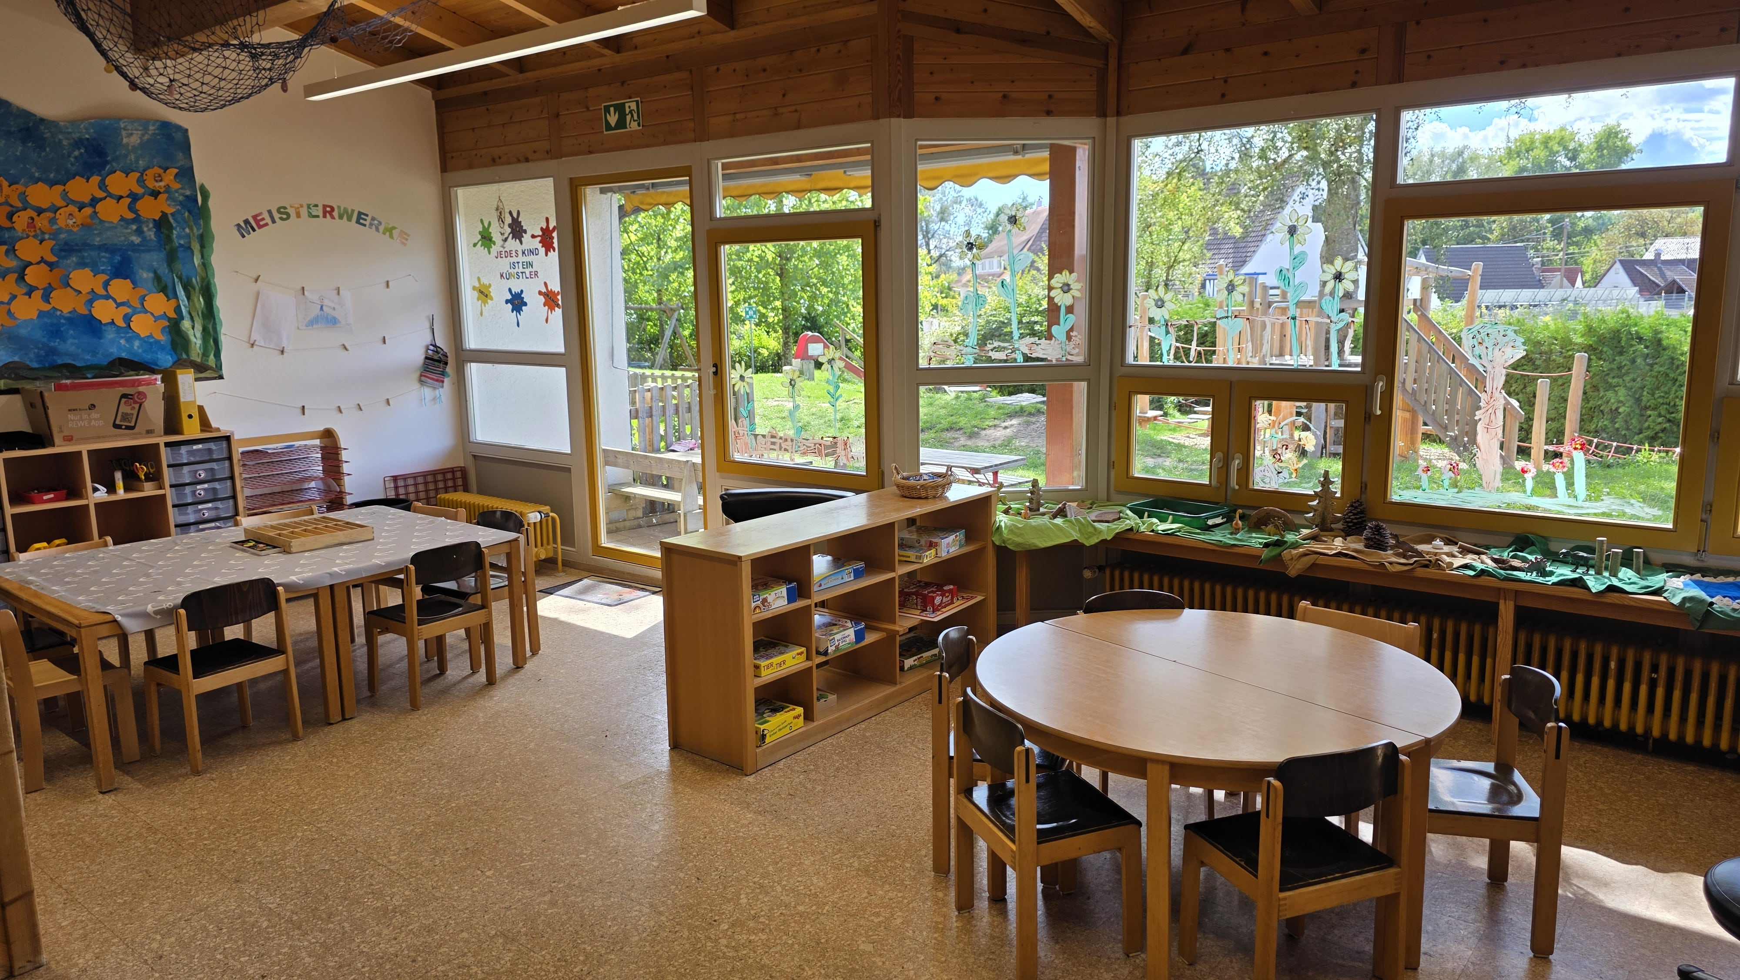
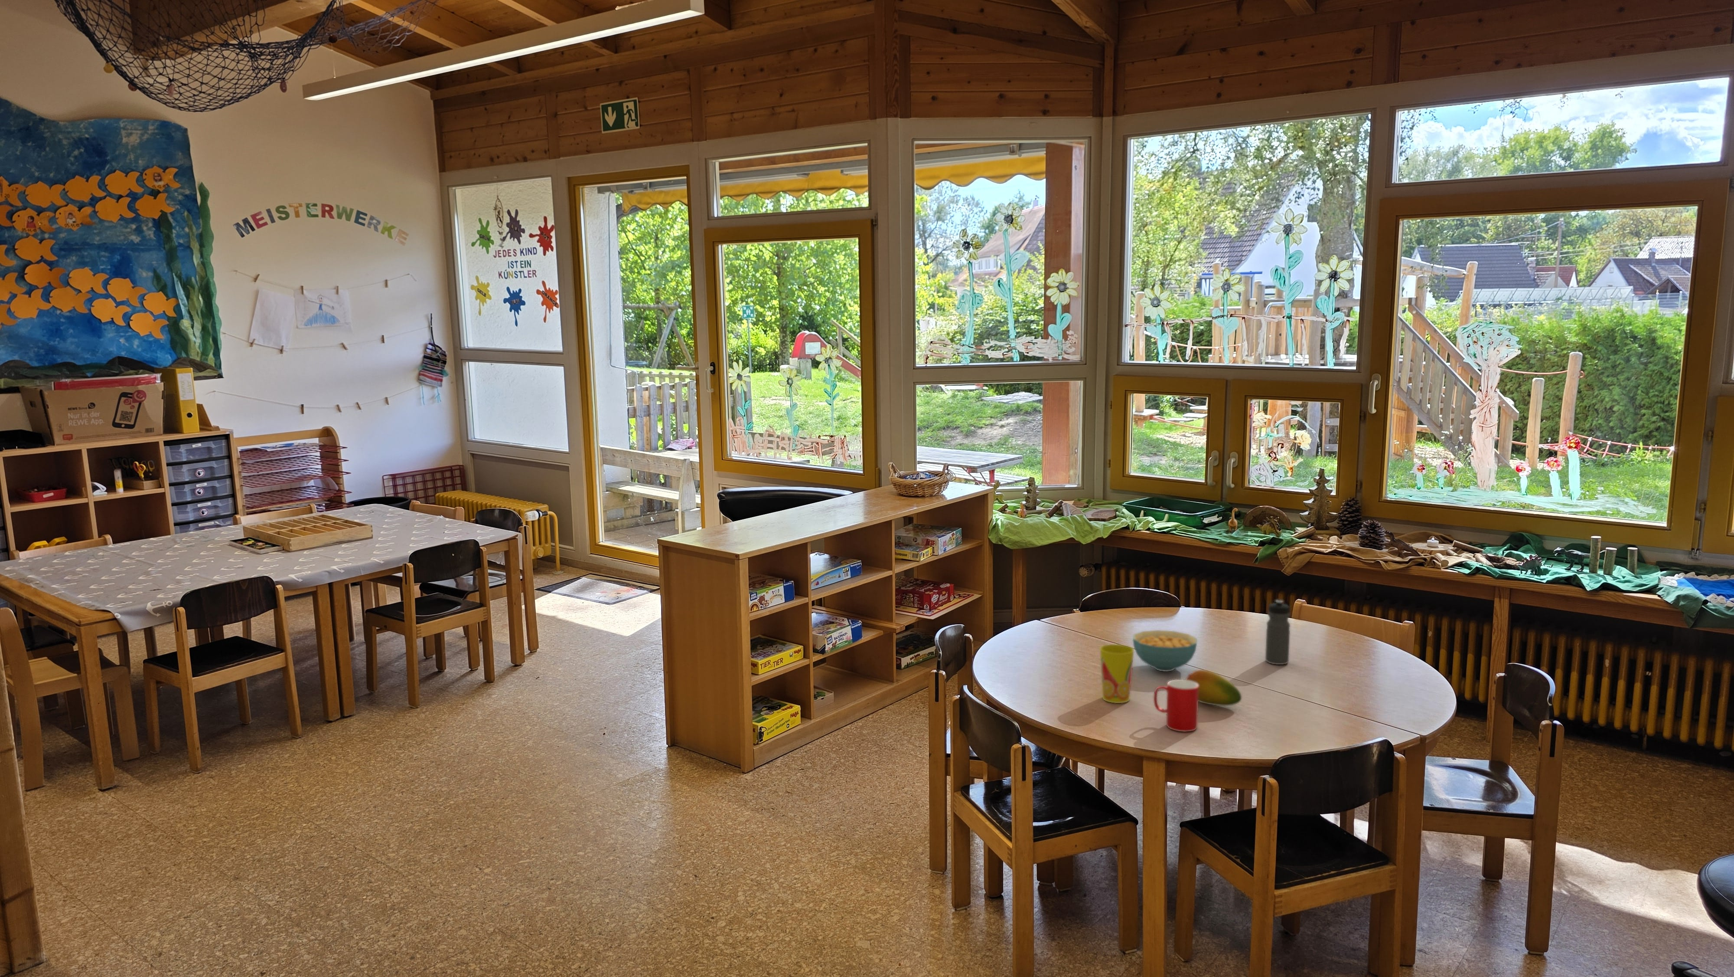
+ water bottle [1265,599,1291,665]
+ cereal bowl [1133,629,1198,672]
+ cup [1099,643,1135,704]
+ fruit [1185,670,1242,707]
+ cup [1153,679,1198,733]
